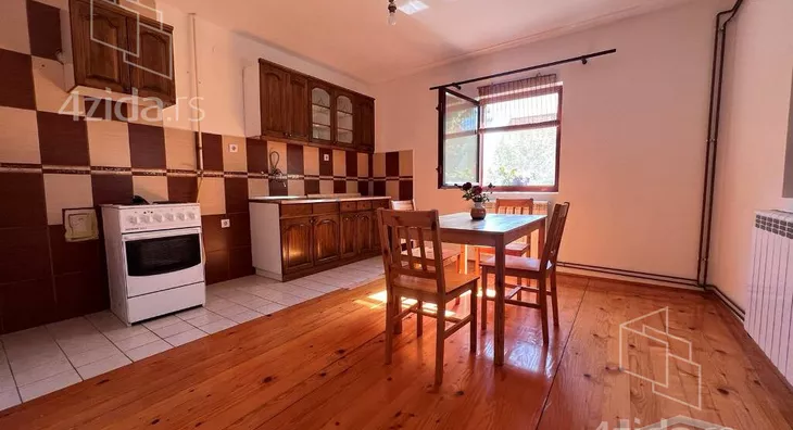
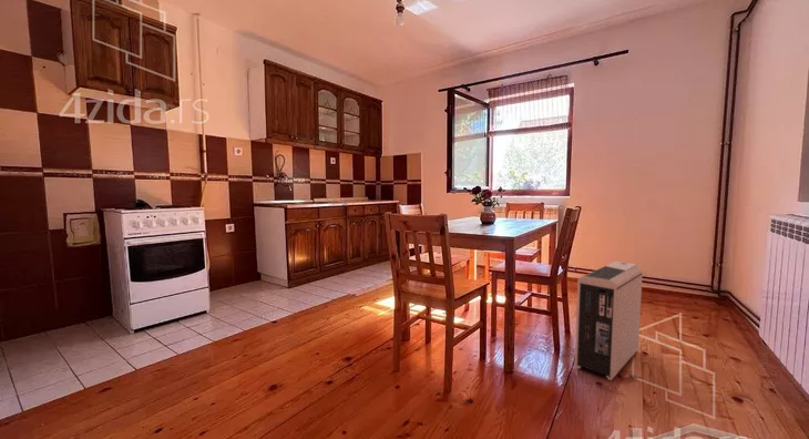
+ air purifier [574,261,644,381]
